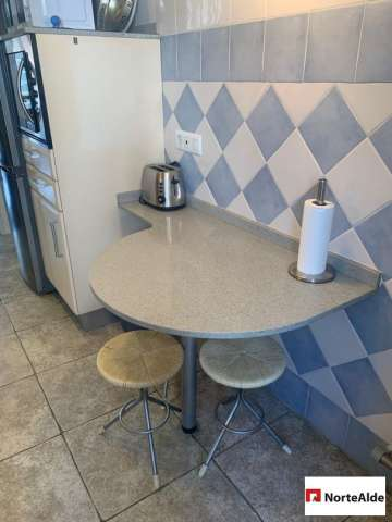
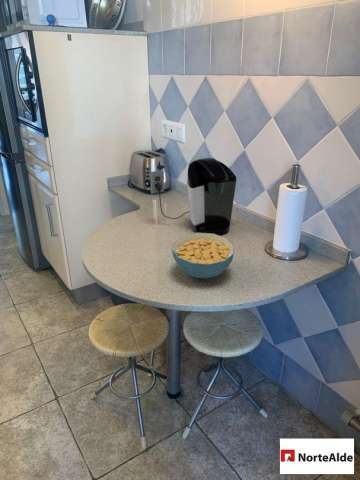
+ cereal bowl [171,232,235,279]
+ coffee maker [149,157,237,236]
